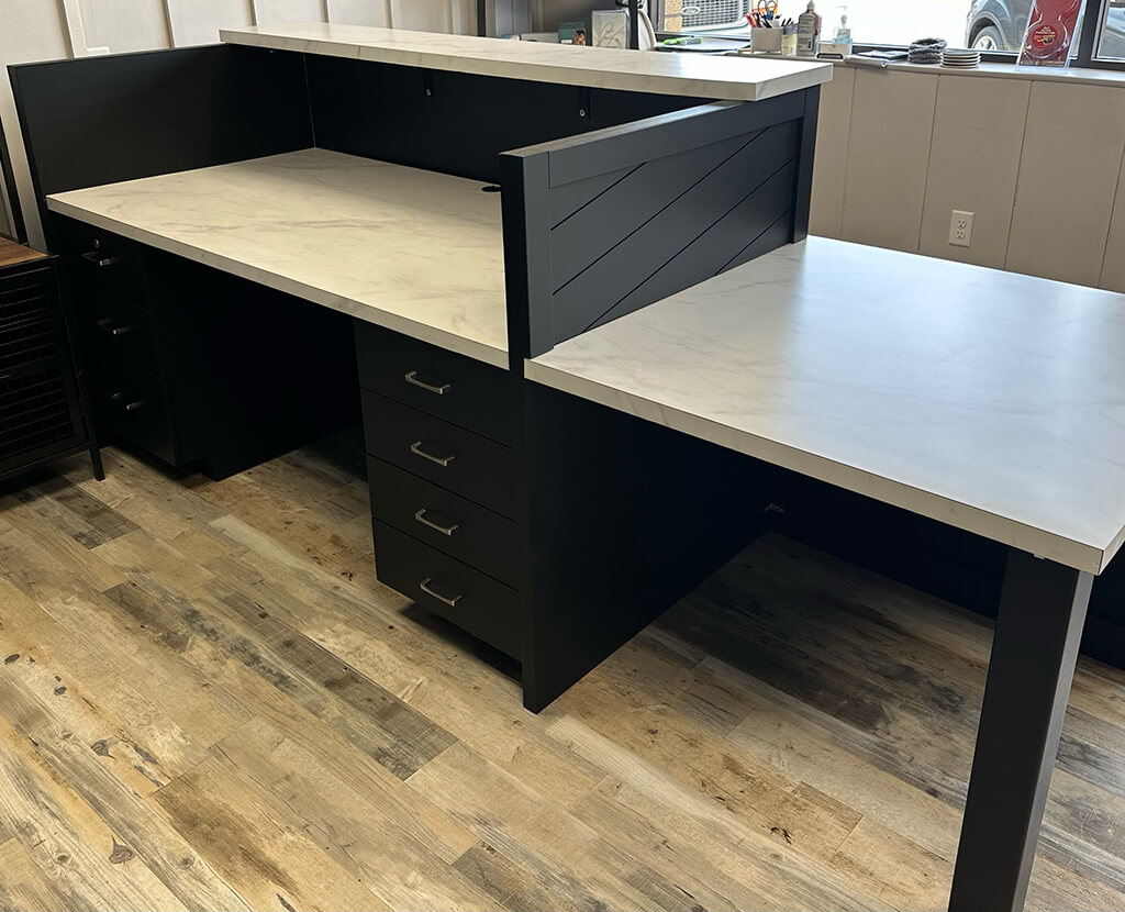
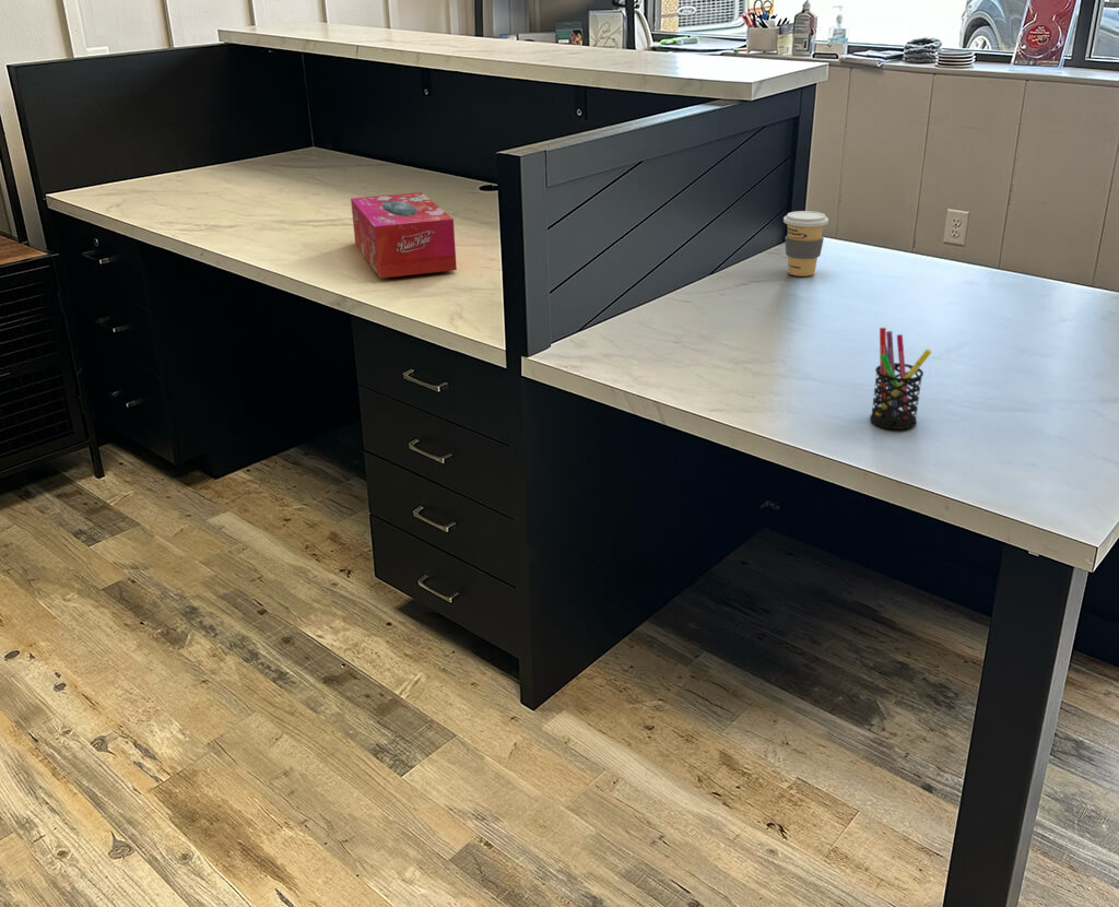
+ coffee cup [782,210,829,278]
+ tissue box [350,191,458,280]
+ pen holder [869,327,933,431]
